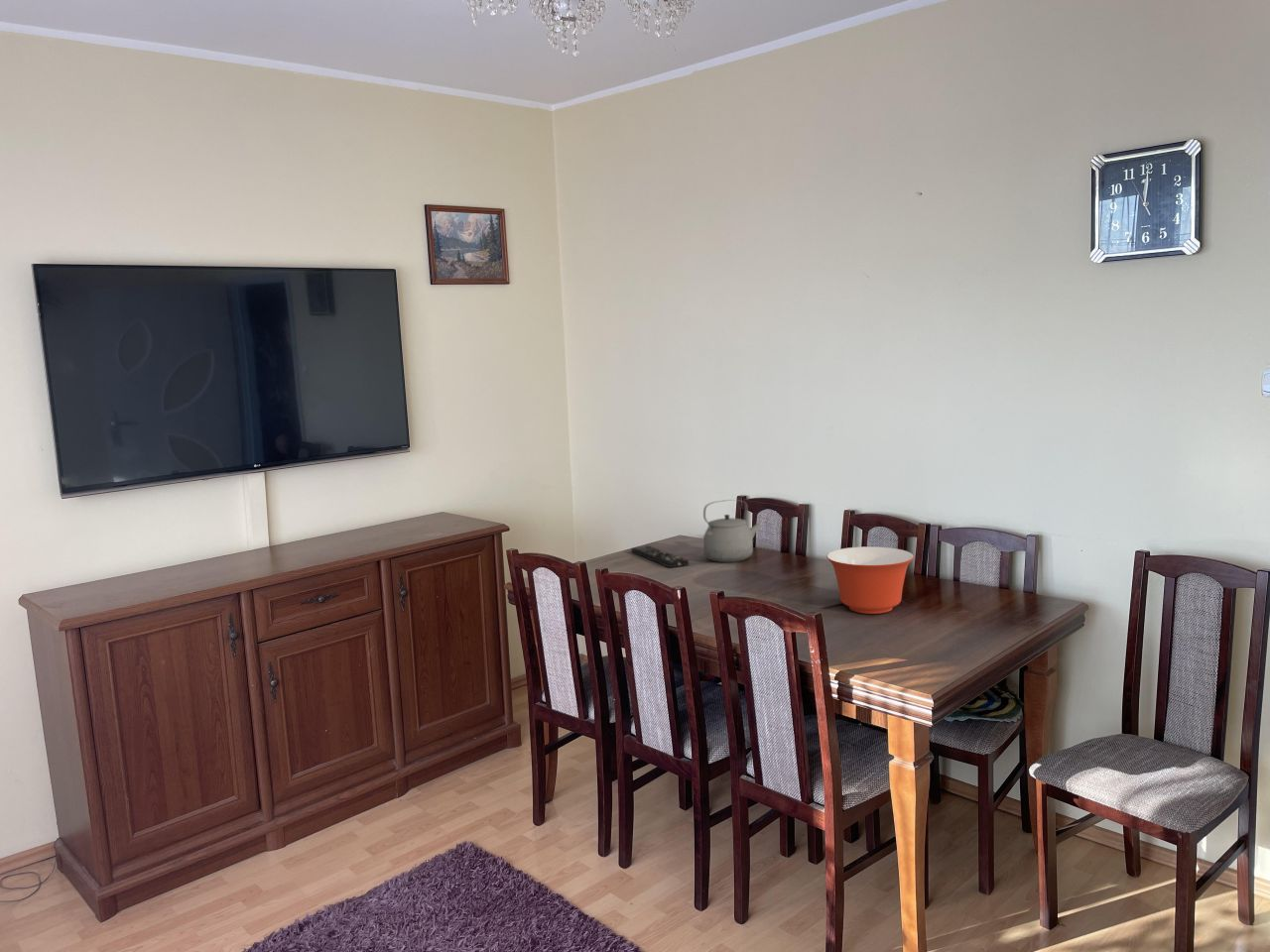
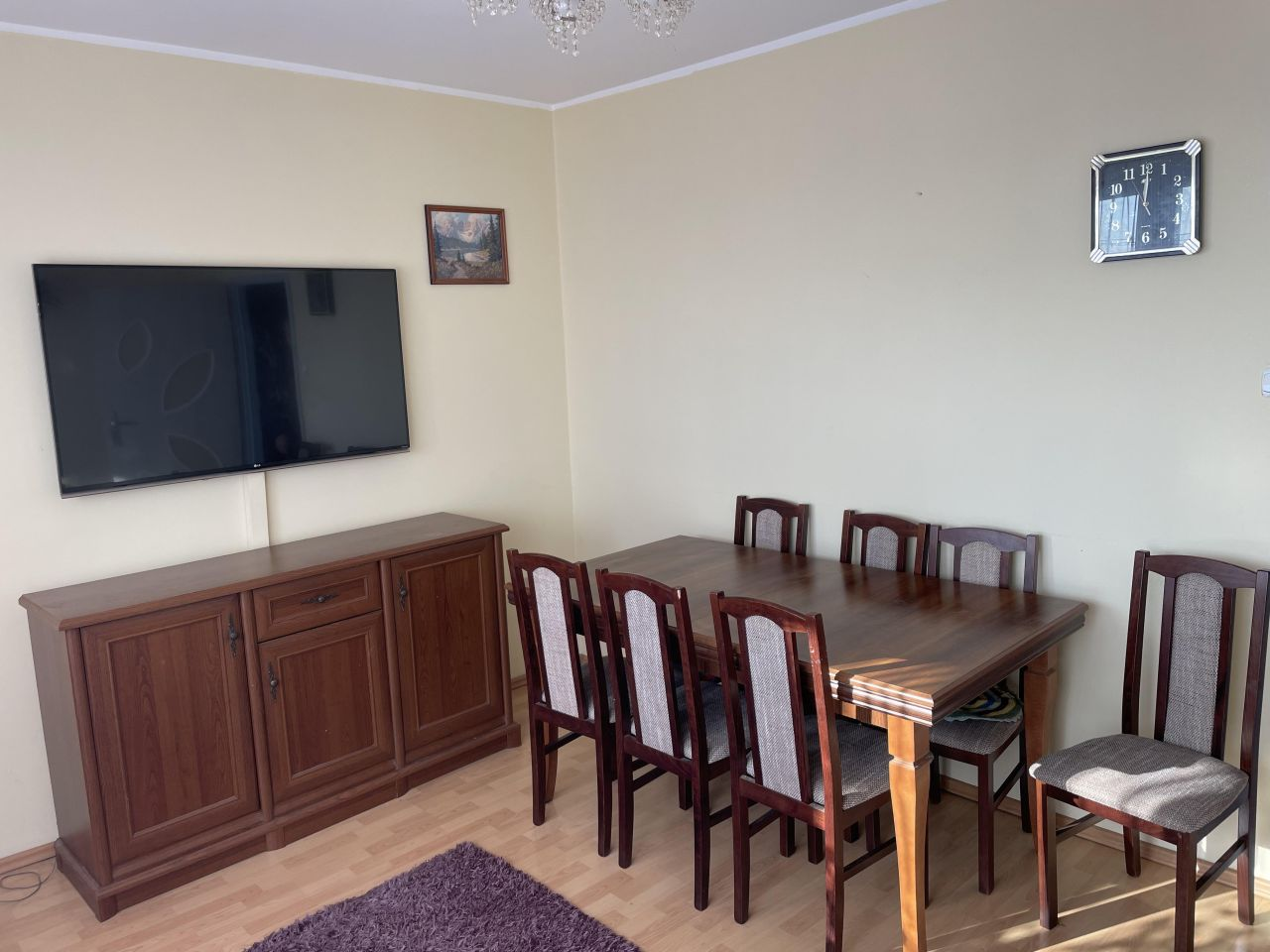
- mixing bowl [826,545,915,615]
- tea kettle [702,499,763,563]
- remote control [630,545,690,568]
